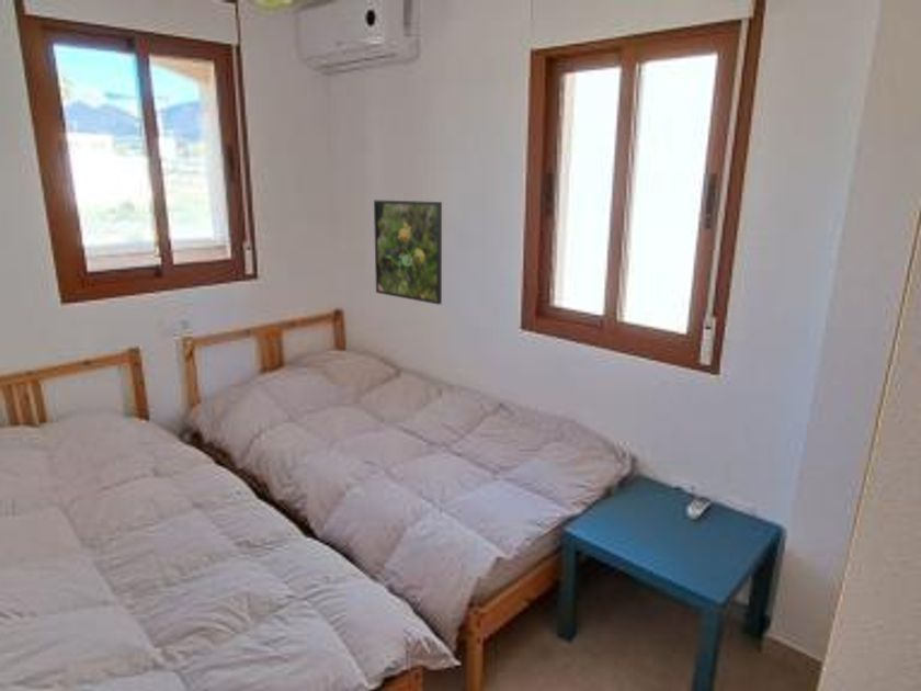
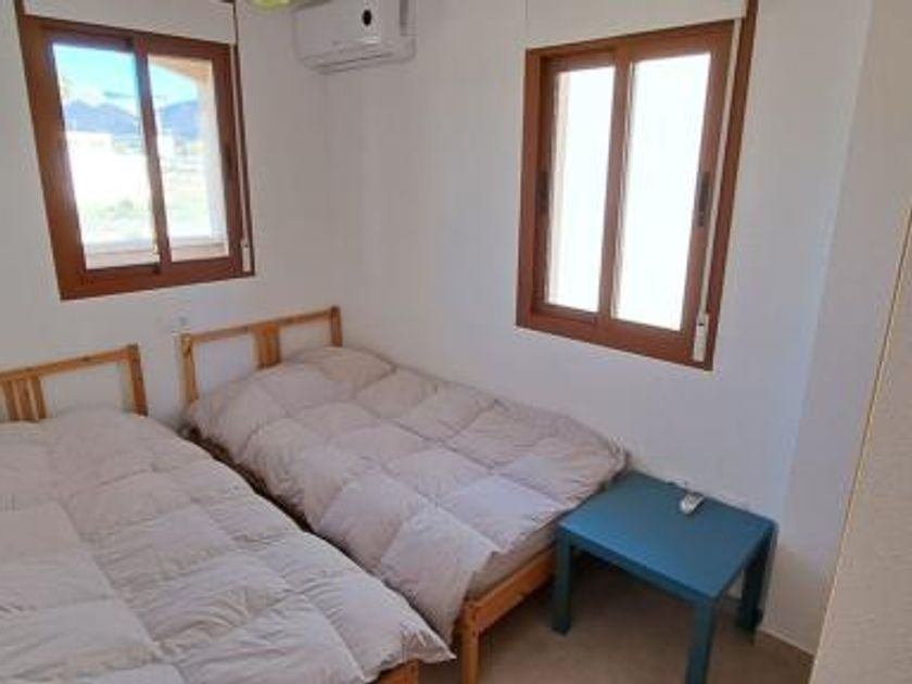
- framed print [373,200,443,306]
